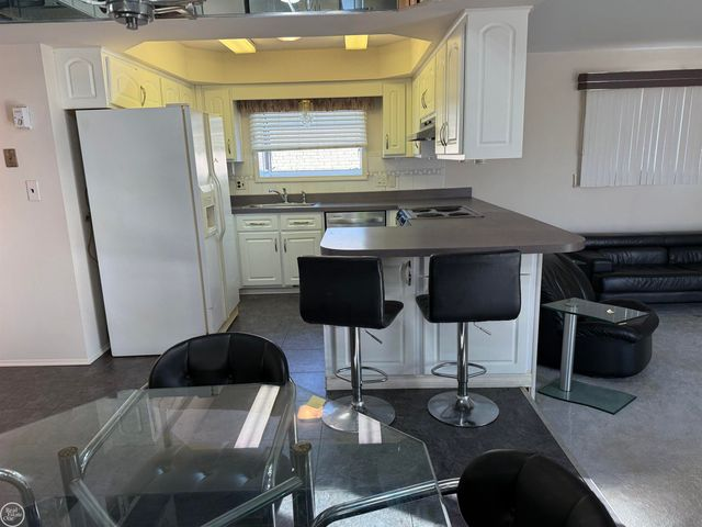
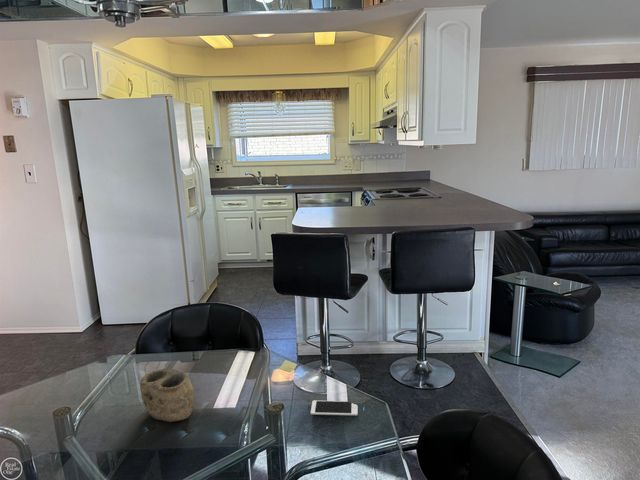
+ bowl [139,368,195,423]
+ cell phone [310,399,359,417]
